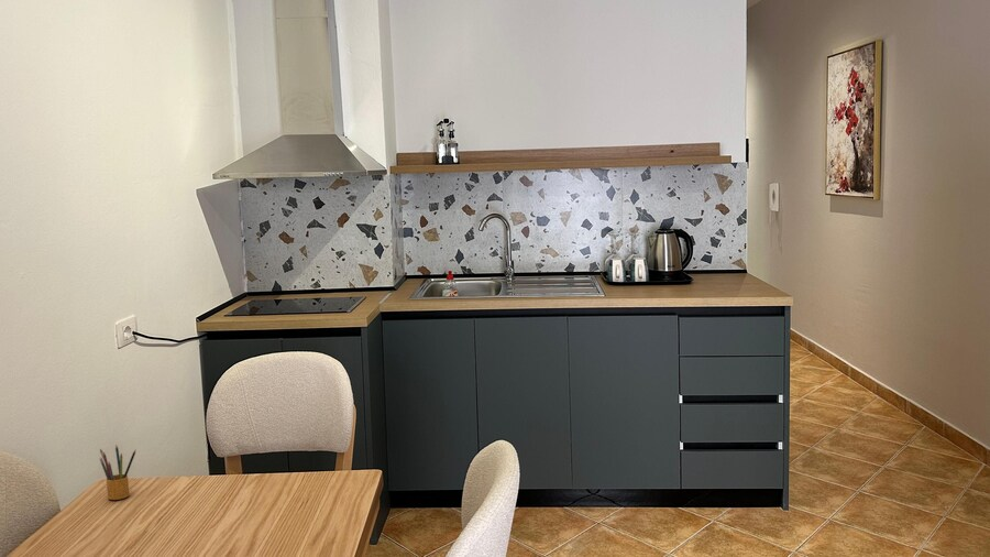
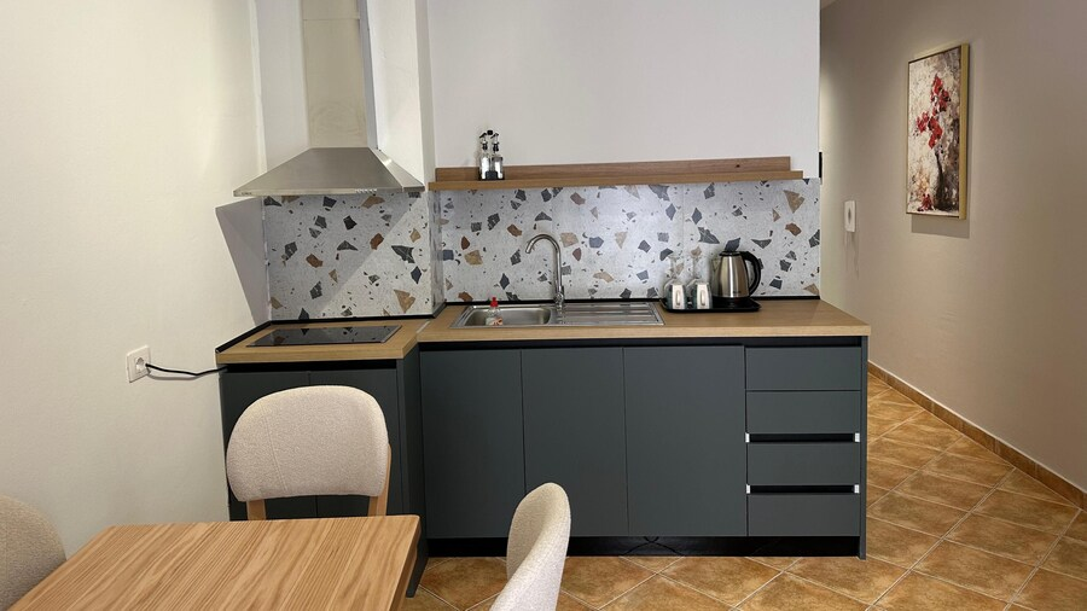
- pencil box [98,444,136,501]
